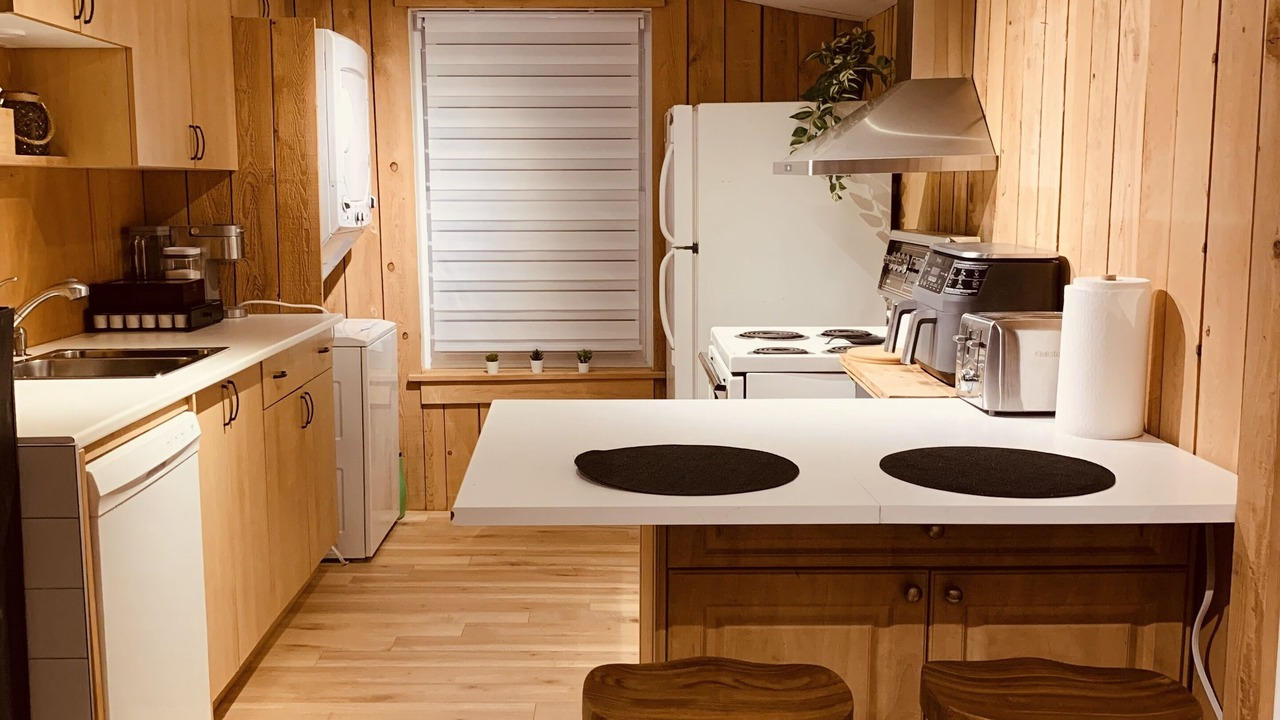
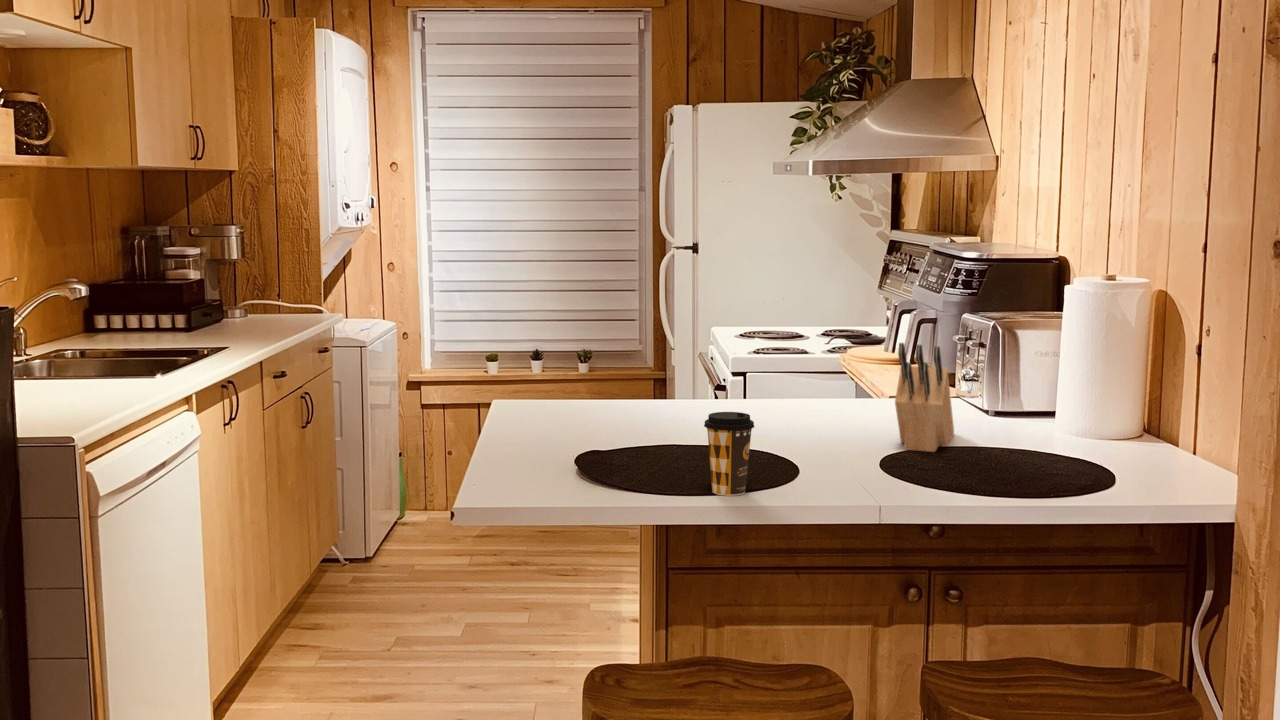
+ coffee cup [703,411,755,497]
+ knife block [894,342,955,453]
